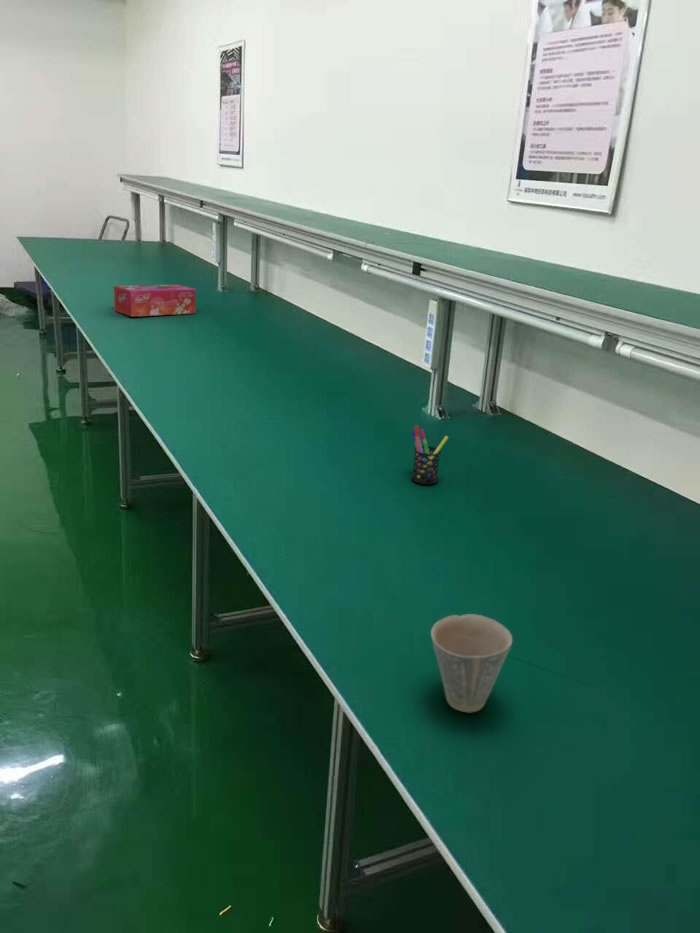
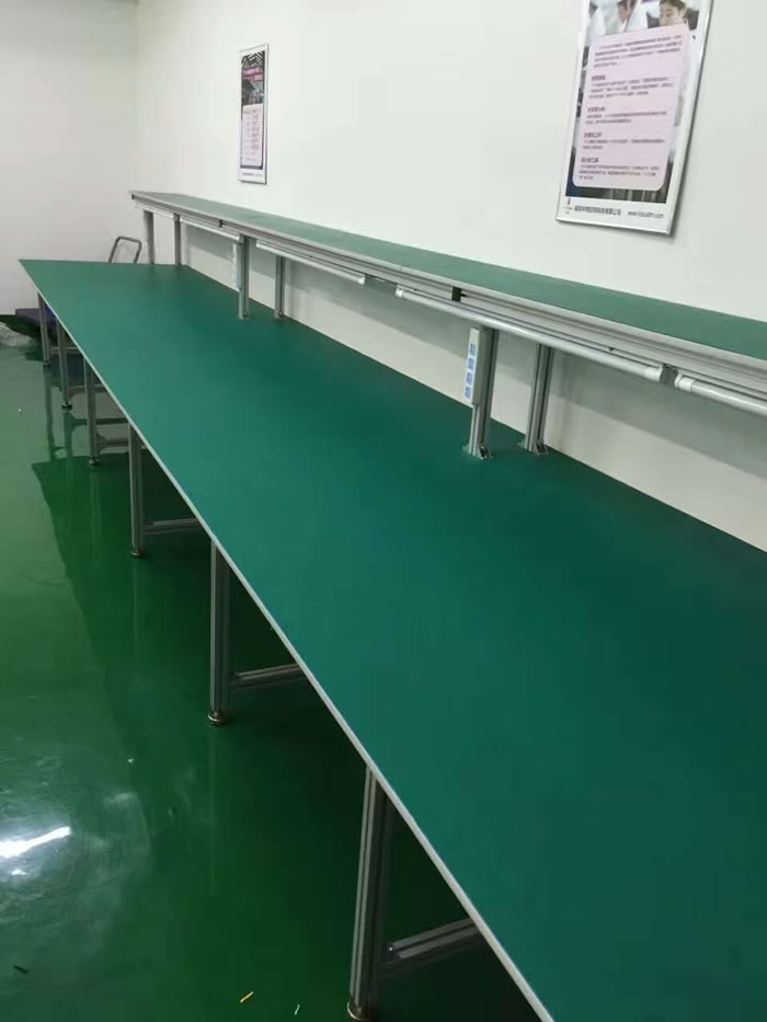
- tissue box [113,284,196,318]
- cup [430,613,513,713]
- pen holder [410,425,449,486]
